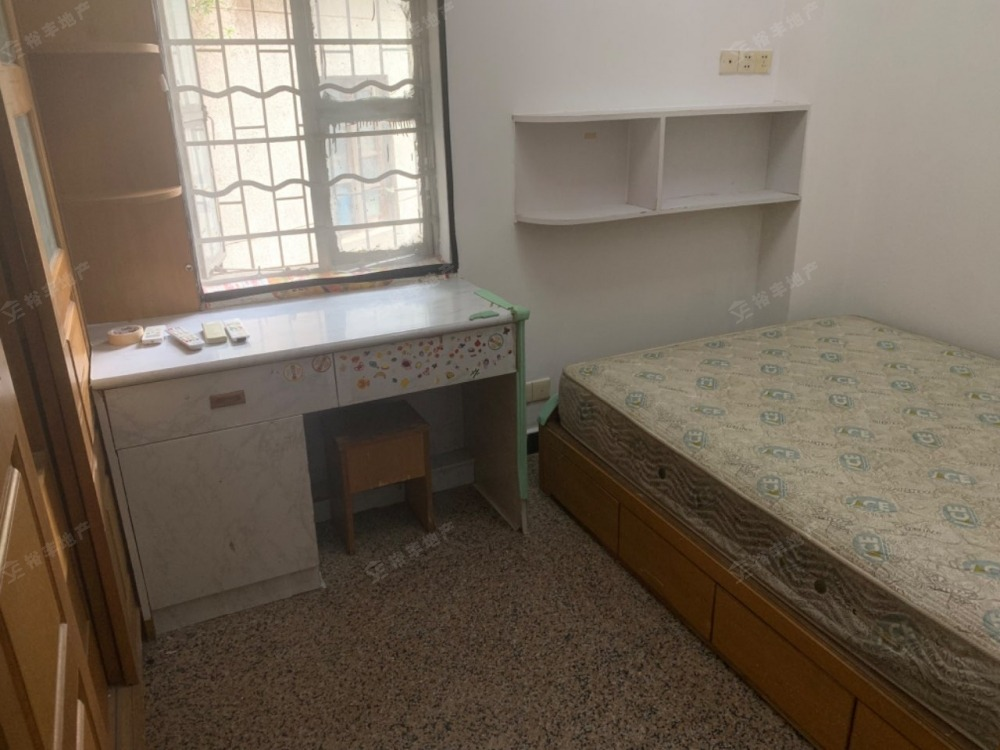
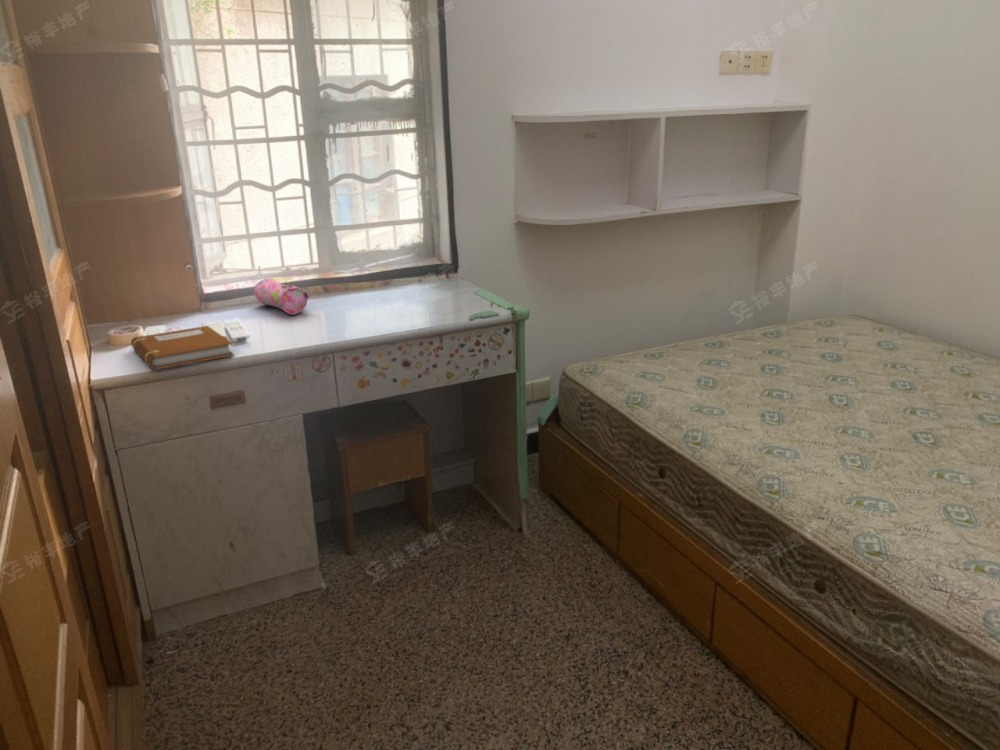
+ pencil case [253,277,310,316]
+ notebook [130,325,235,370]
